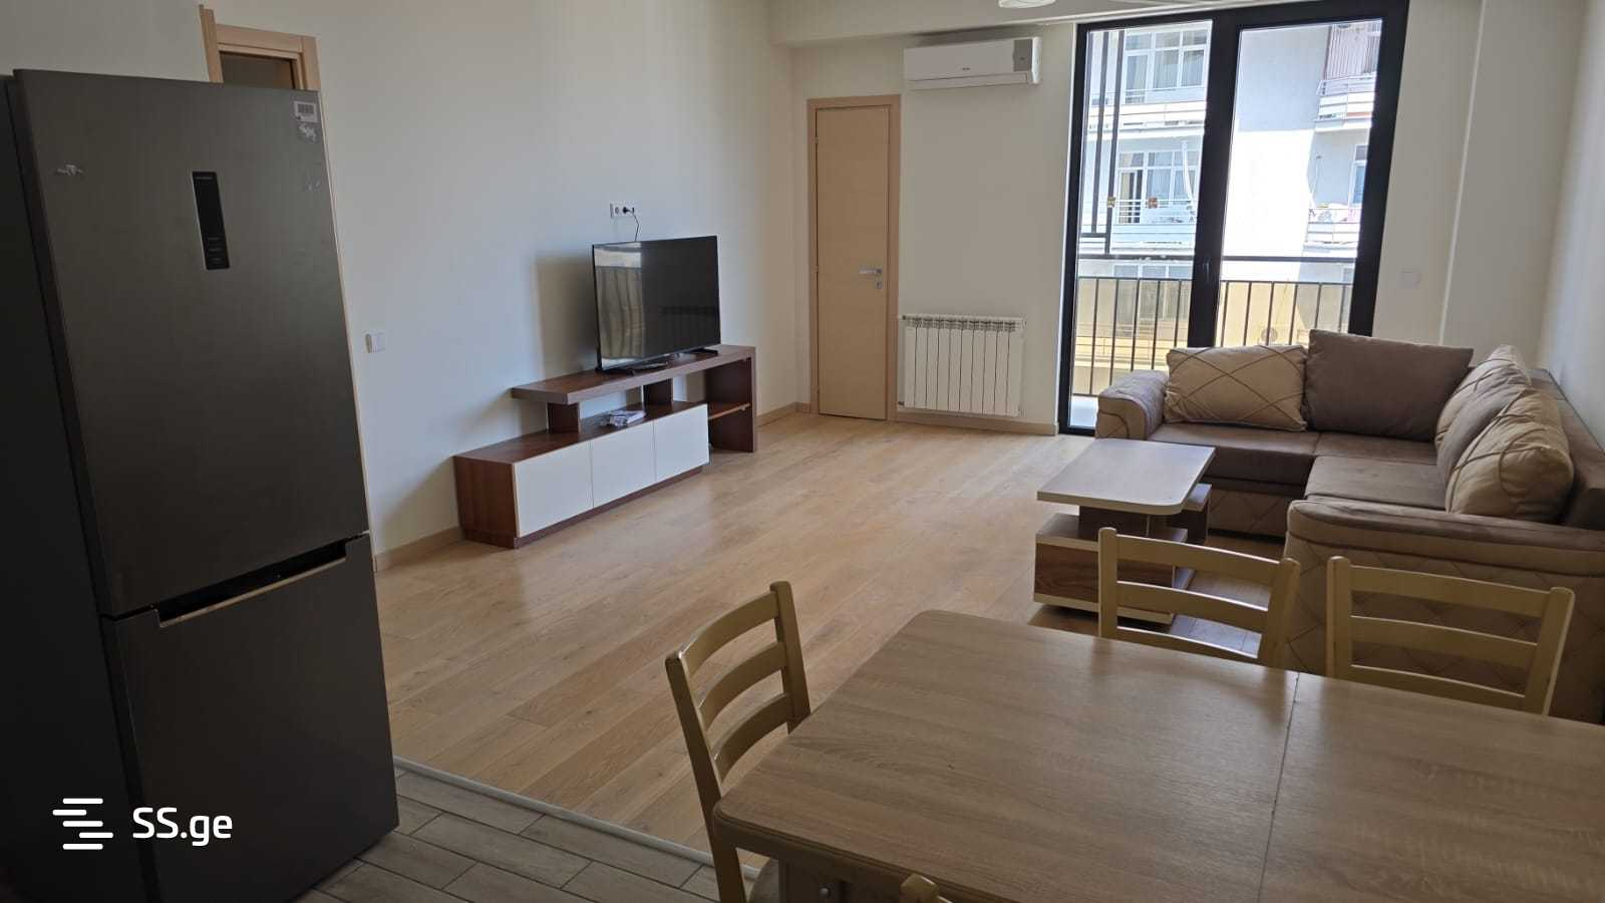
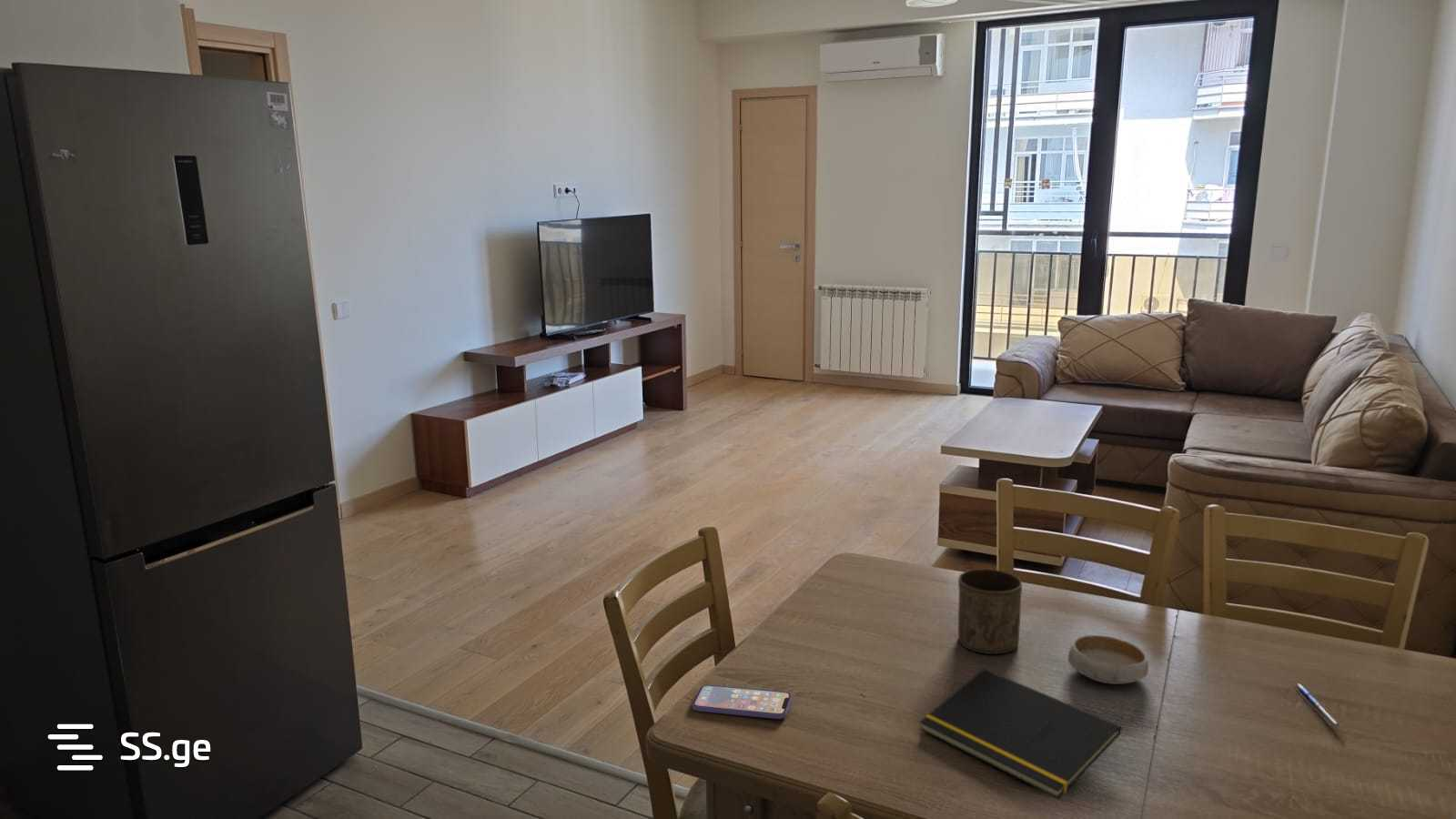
+ notepad [918,668,1123,800]
+ bowl [1067,634,1149,685]
+ pen [1293,683,1343,728]
+ smartphone [692,684,793,720]
+ cup [957,568,1023,655]
